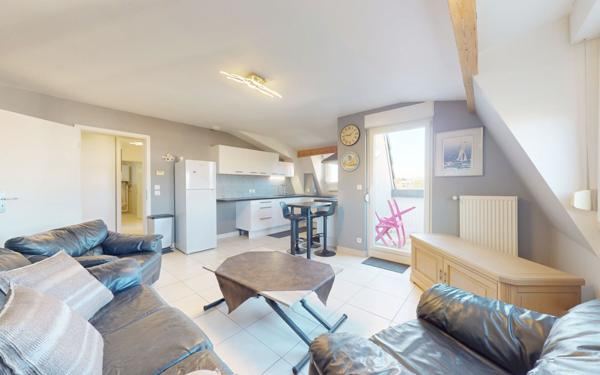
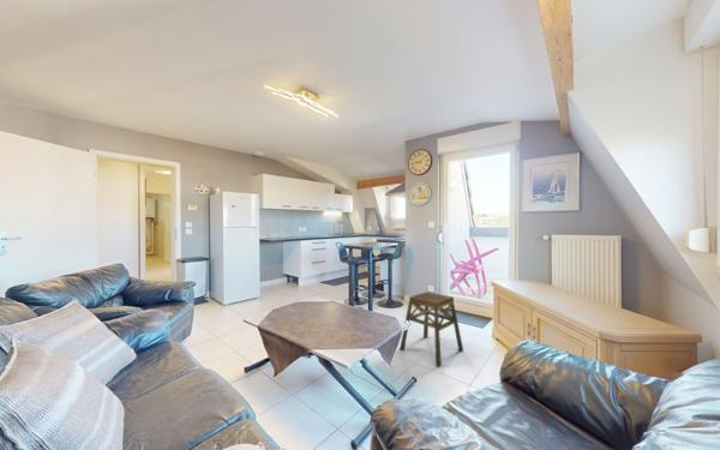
+ stool [398,290,464,367]
